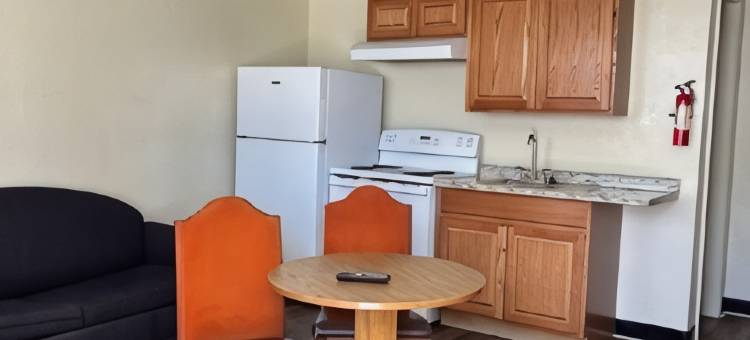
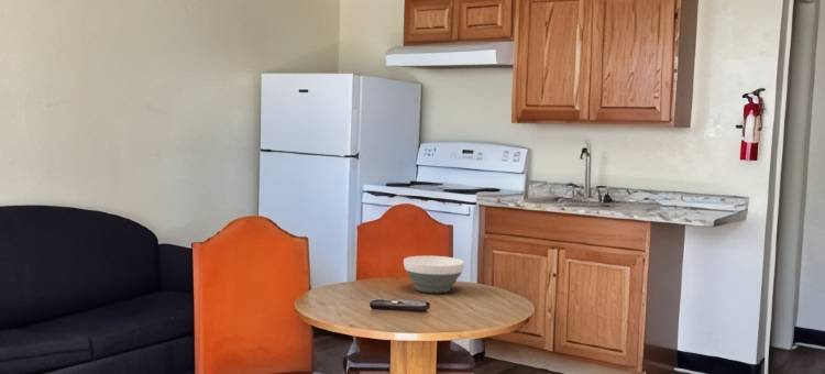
+ bowl [403,255,465,295]
